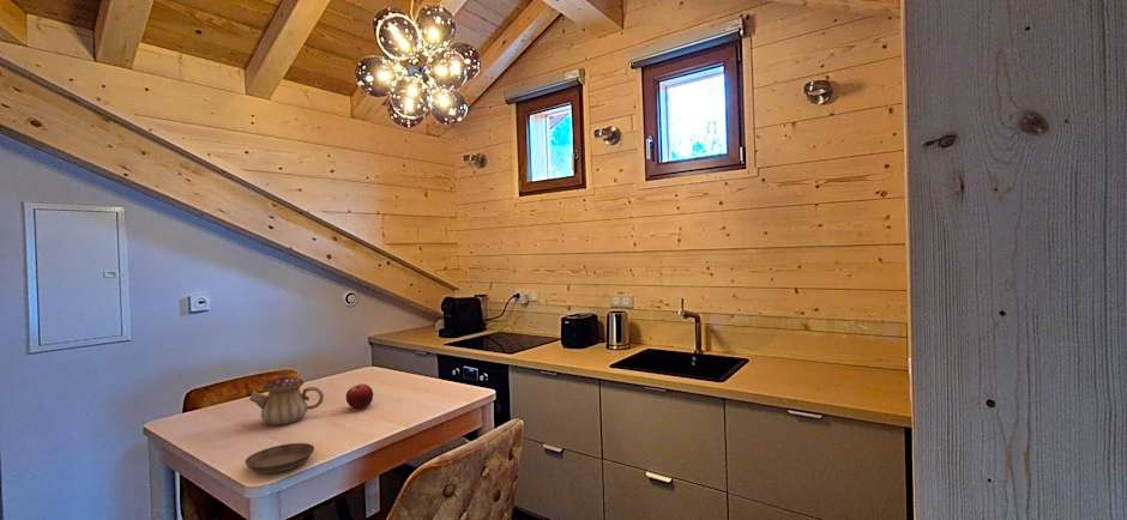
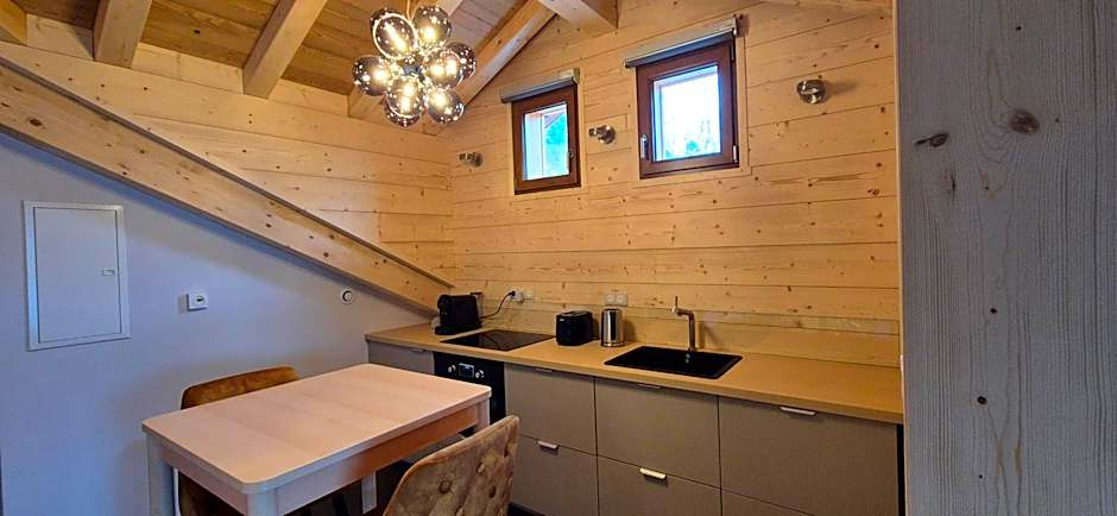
- saucer [243,442,315,474]
- fruit [345,382,374,410]
- teapot [248,369,325,427]
